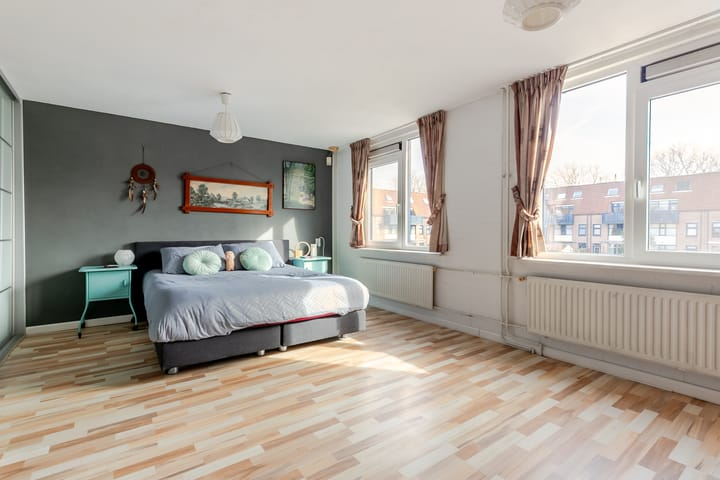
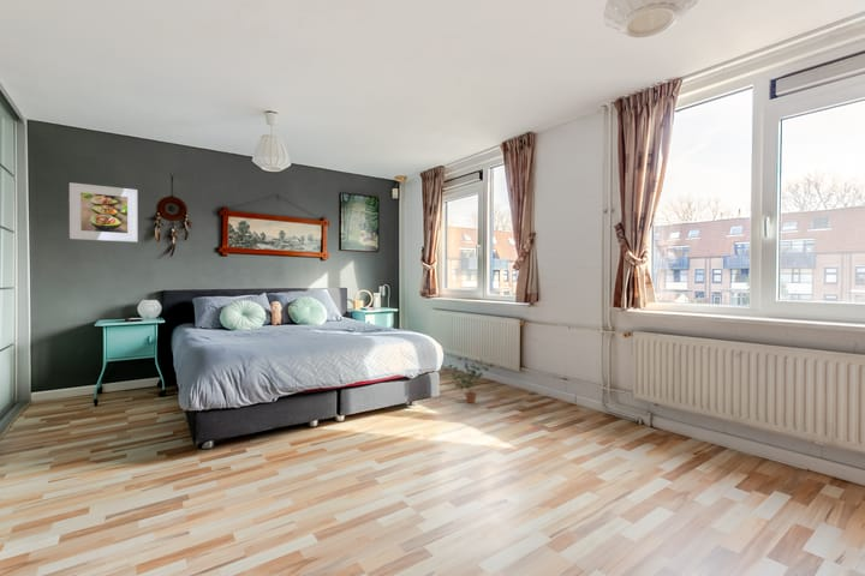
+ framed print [68,181,139,244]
+ potted plant [446,356,495,404]
